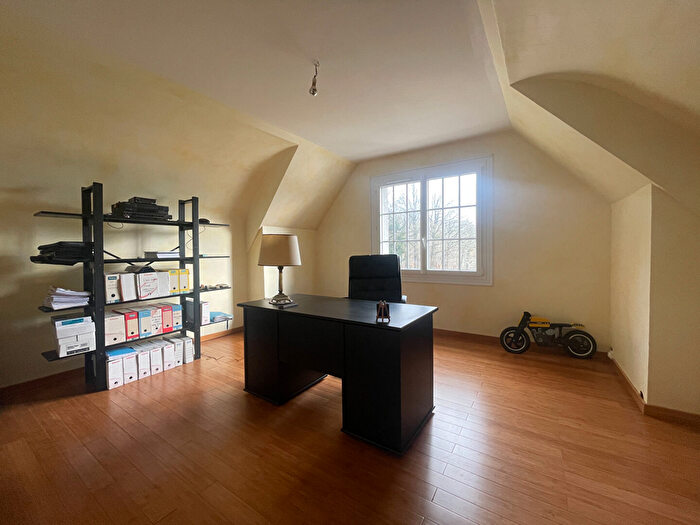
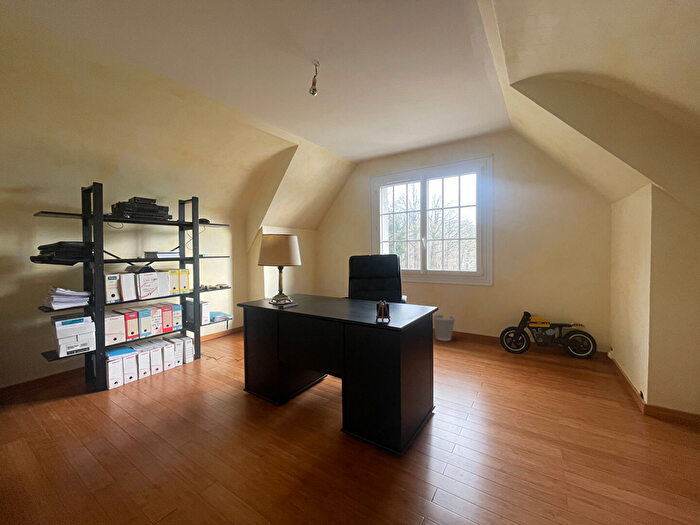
+ wastebasket [432,313,457,342]
